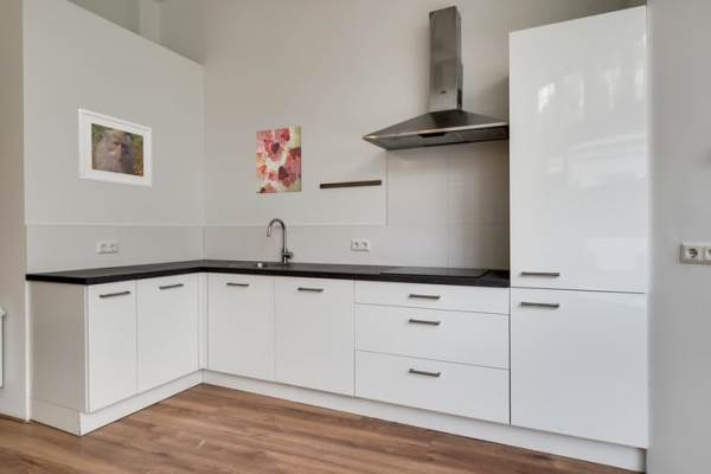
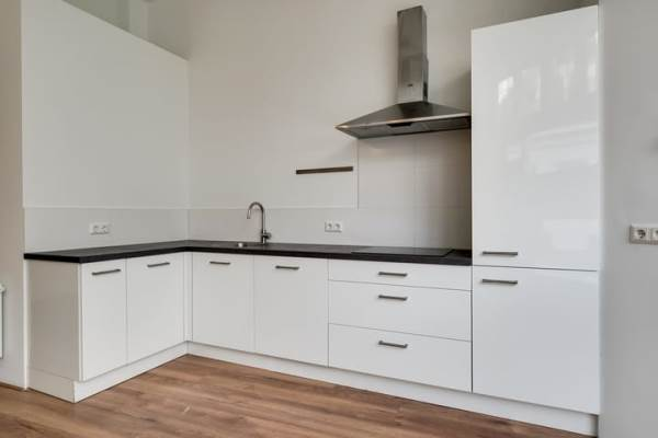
- wall art [255,126,302,194]
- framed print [78,108,153,188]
